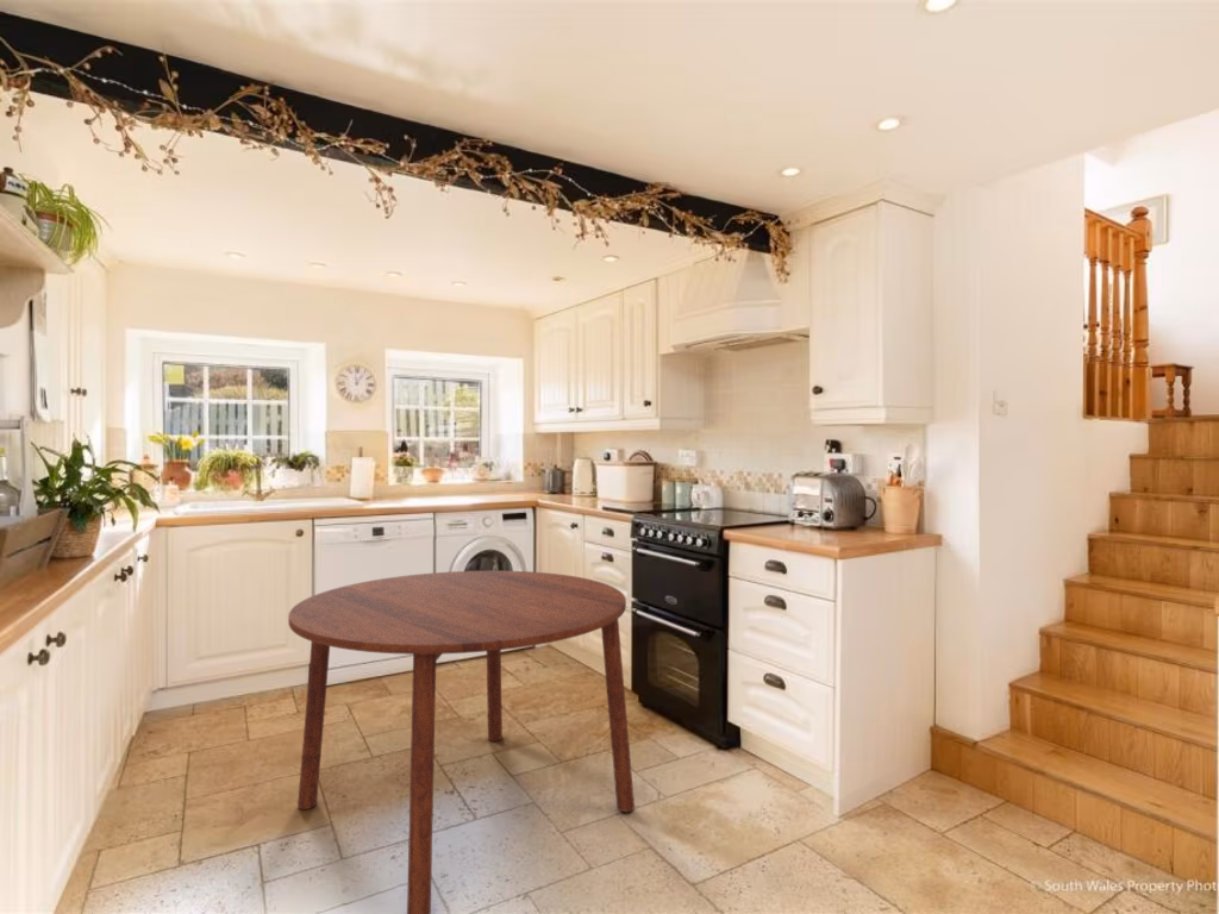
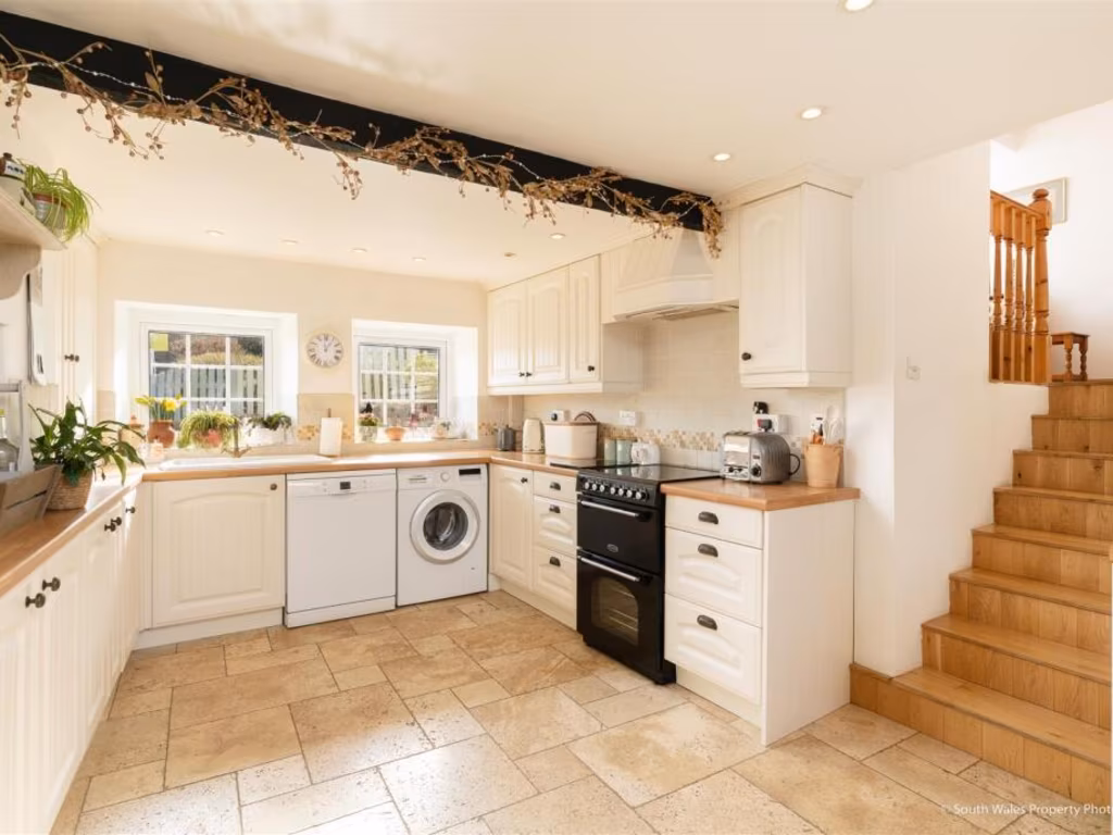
- dining table [287,570,636,914]
